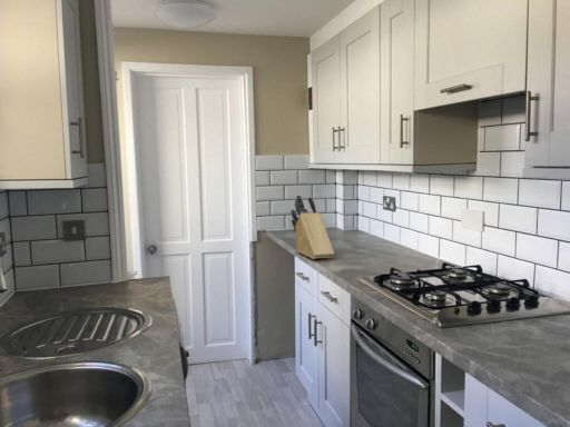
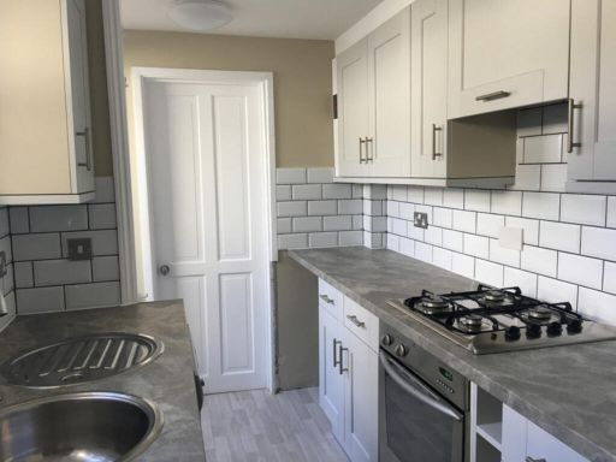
- knife block [291,193,335,260]
